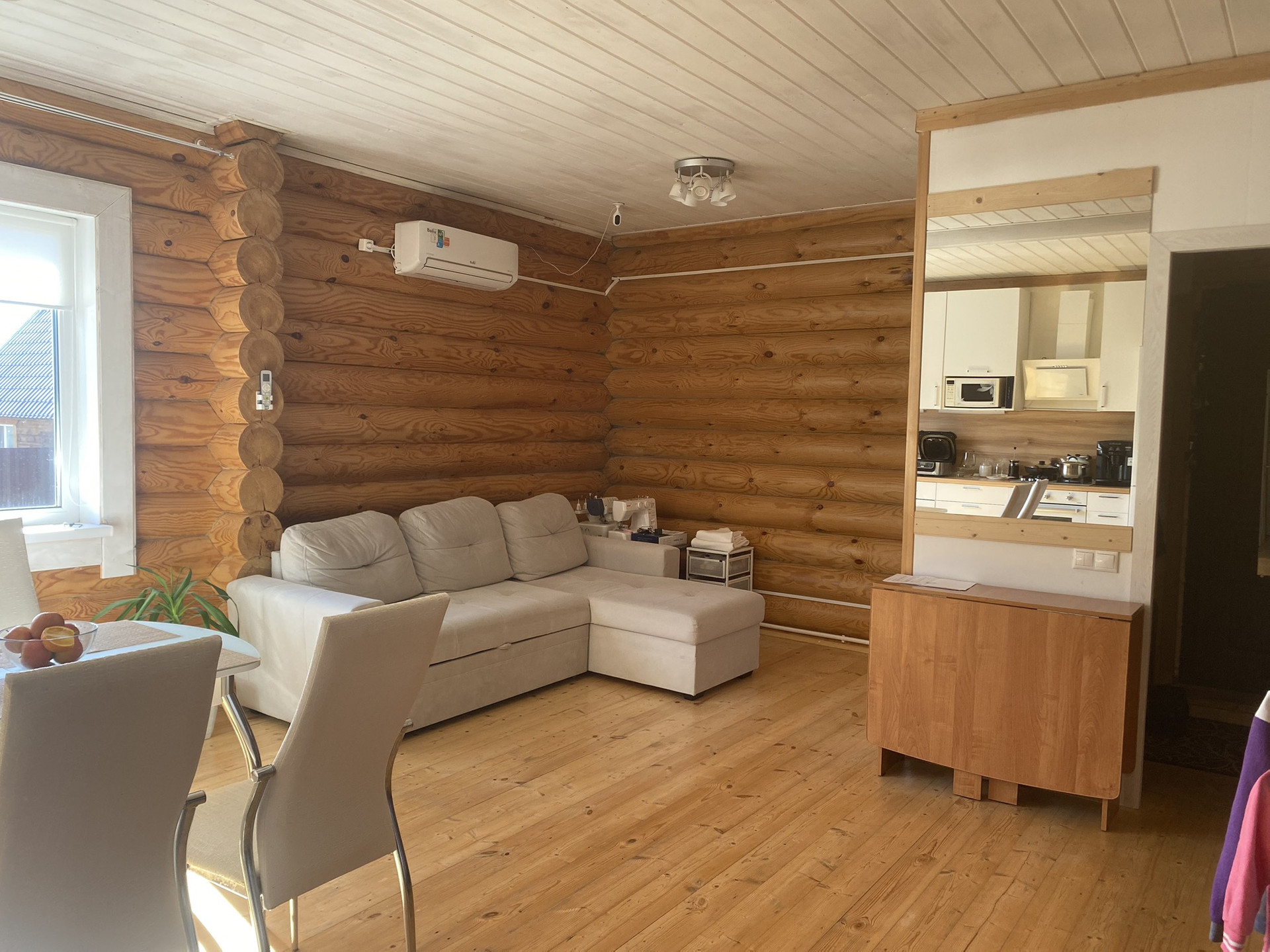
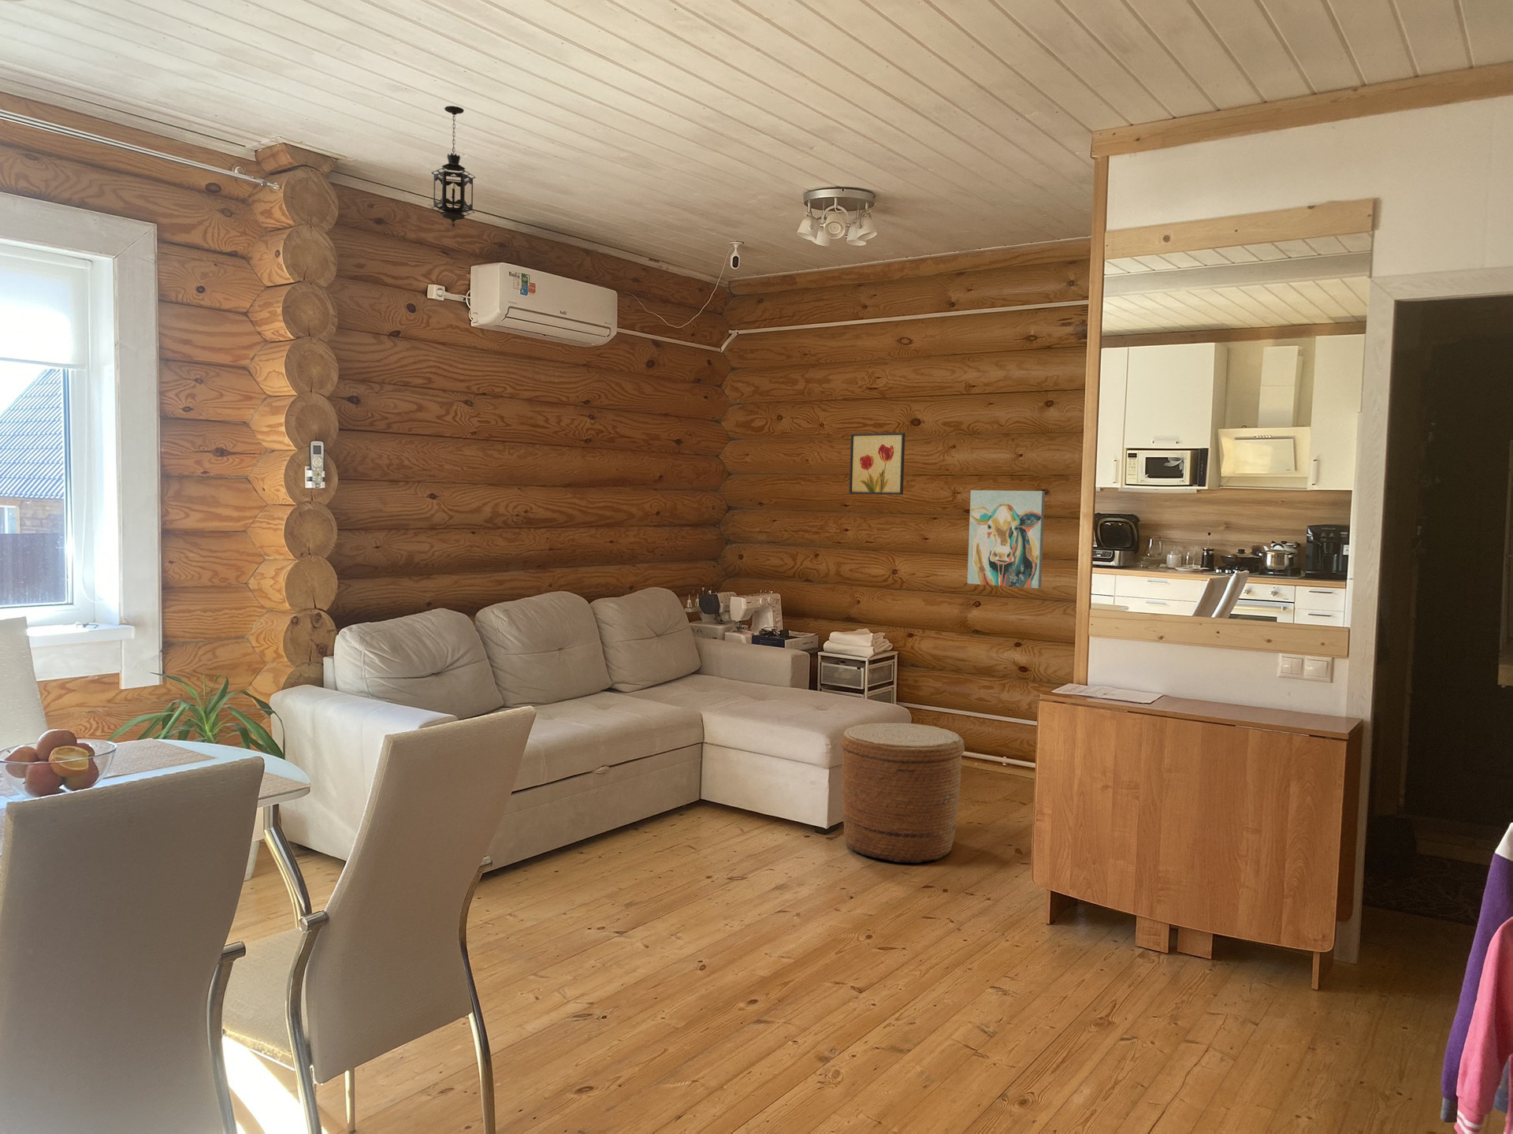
+ wall art [967,490,1046,590]
+ basket [840,723,965,865]
+ wall art [848,432,905,496]
+ hanging lantern [430,106,477,228]
